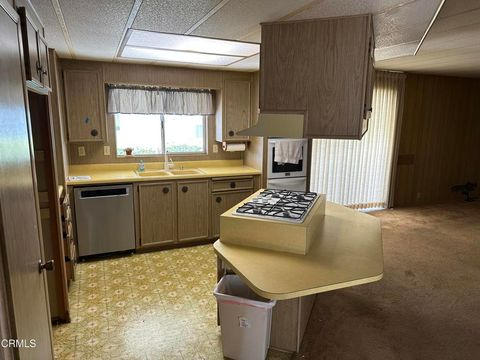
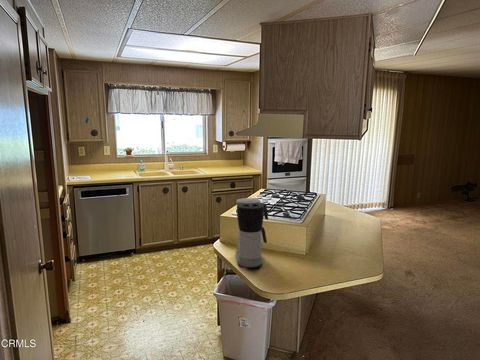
+ coffee maker [235,197,269,269]
